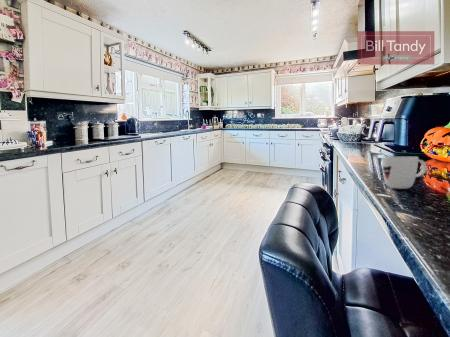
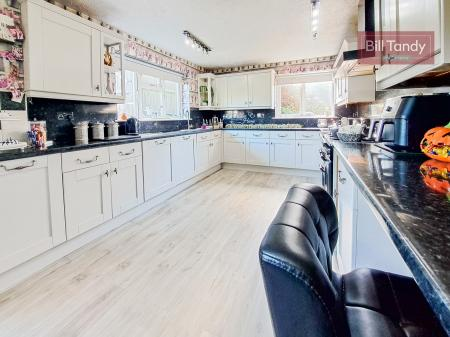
- mug [381,156,428,190]
